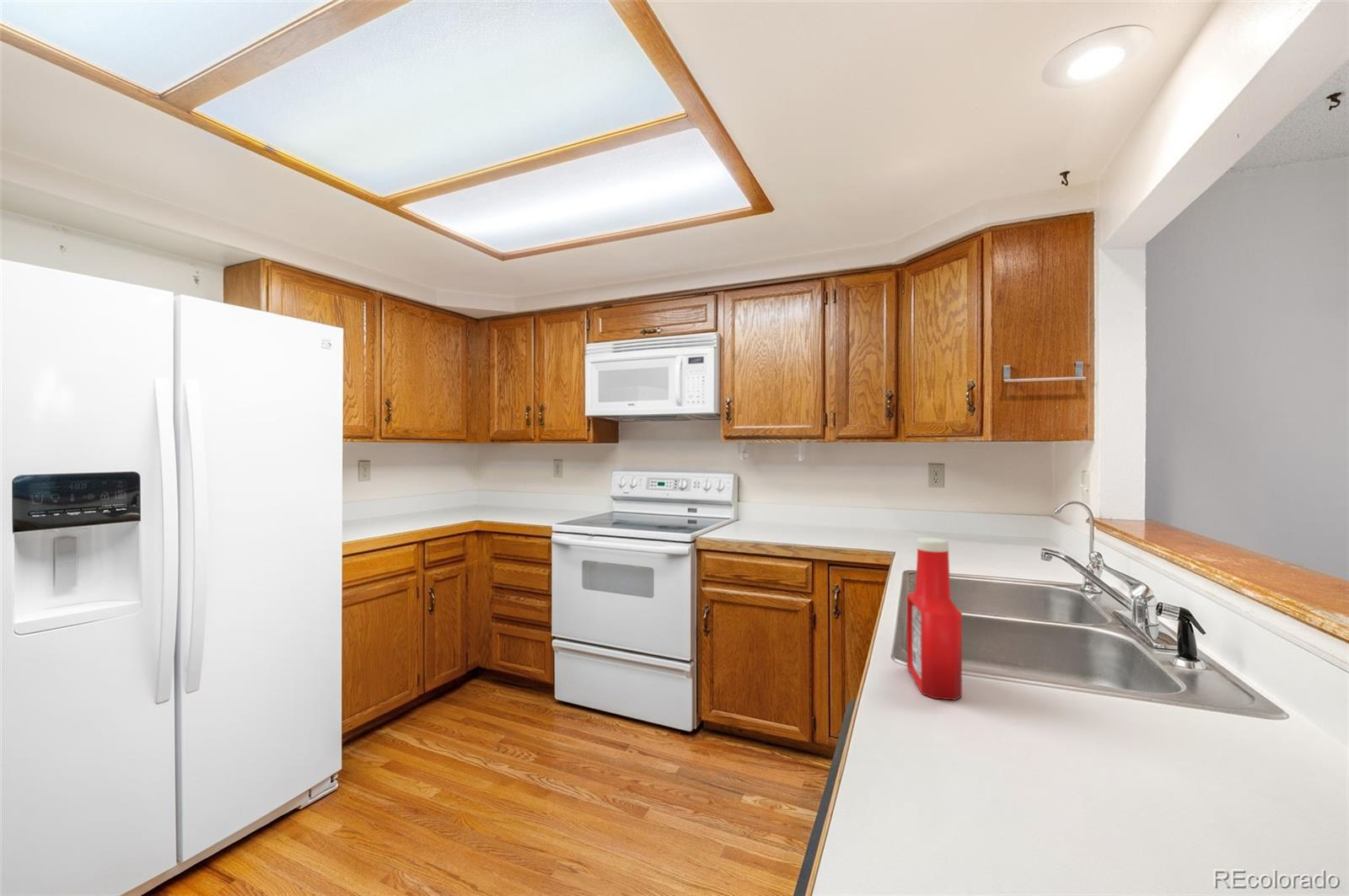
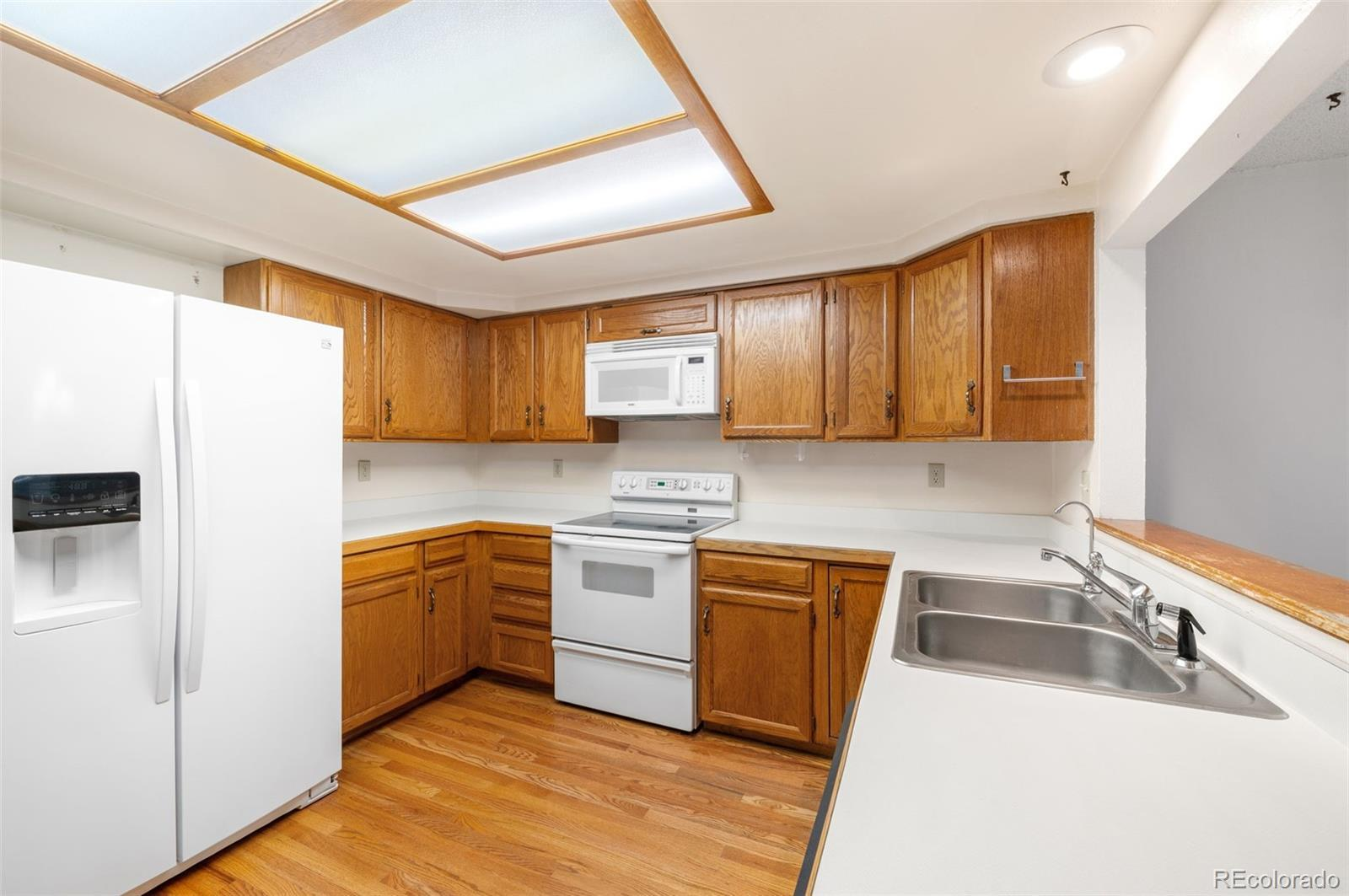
- soap bottle [906,537,963,701]
